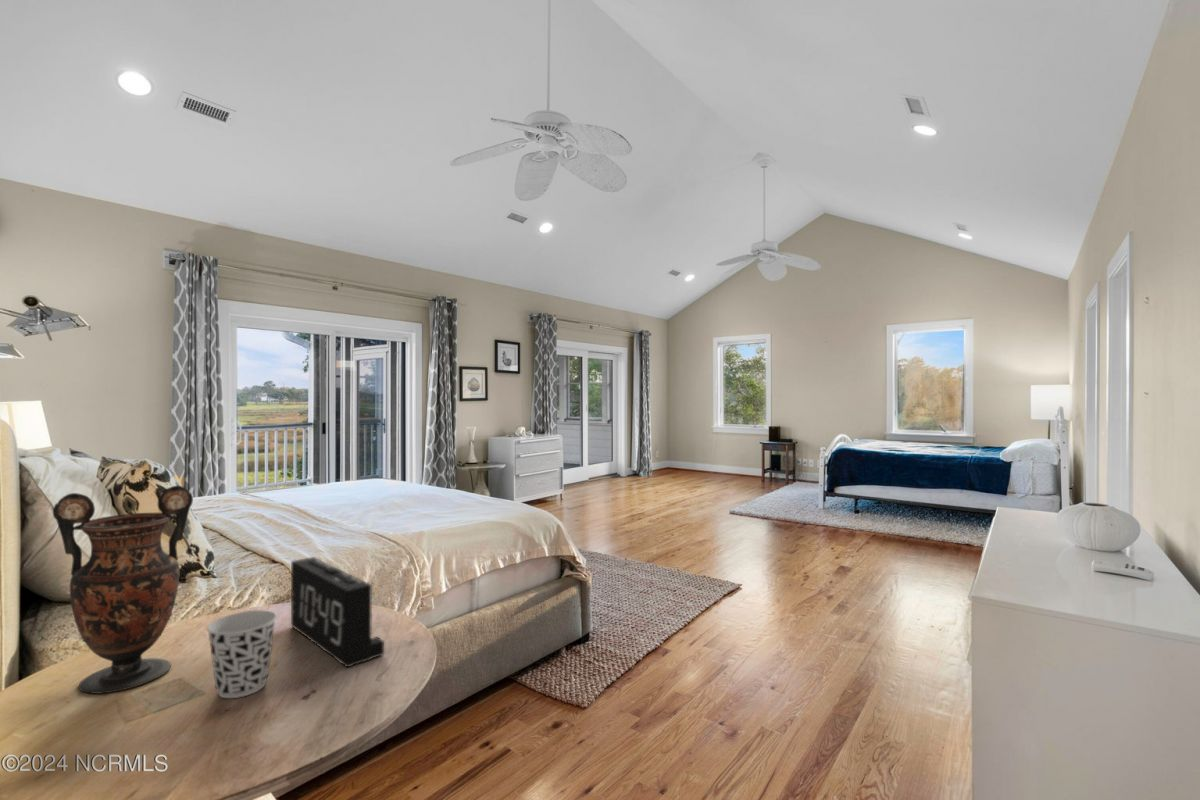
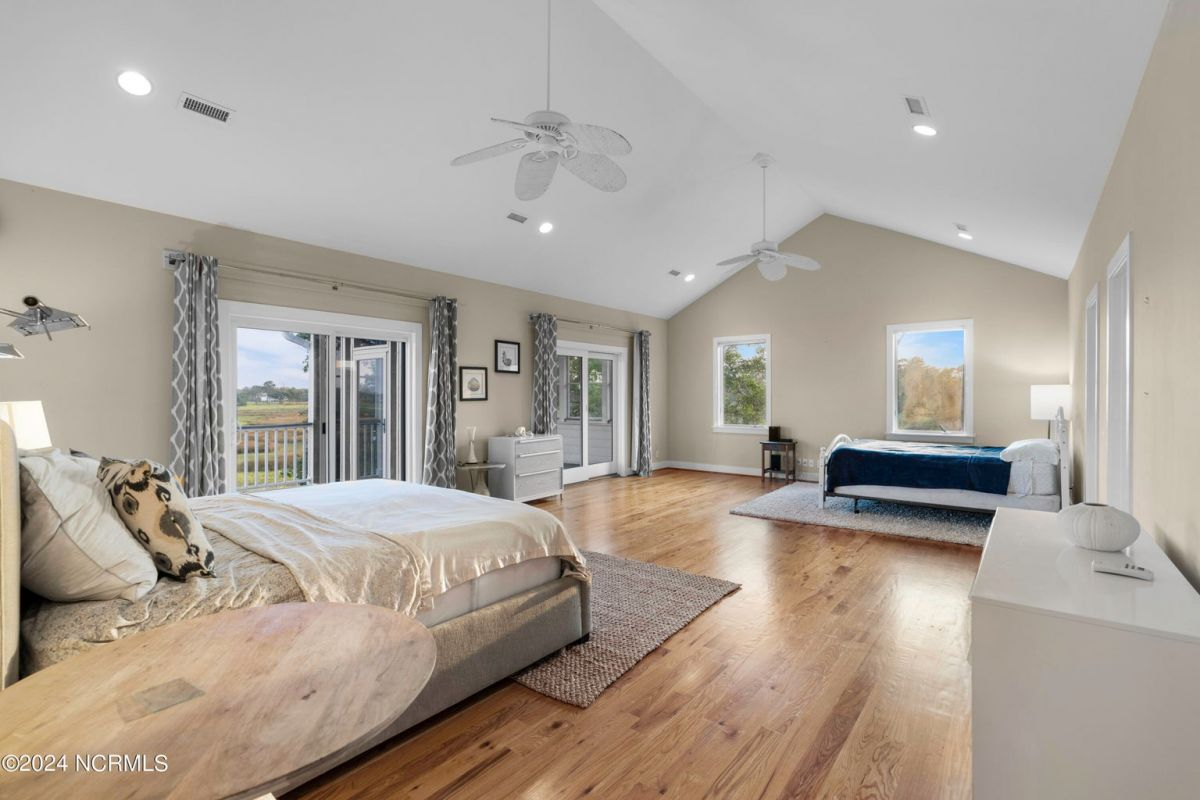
- vase [52,485,194,695]
- alarm clock [290,556,385,668]
- cup [206,609,278,699]
